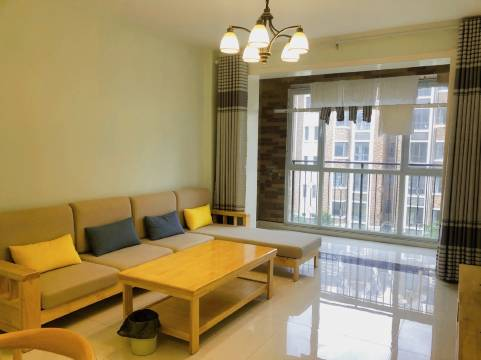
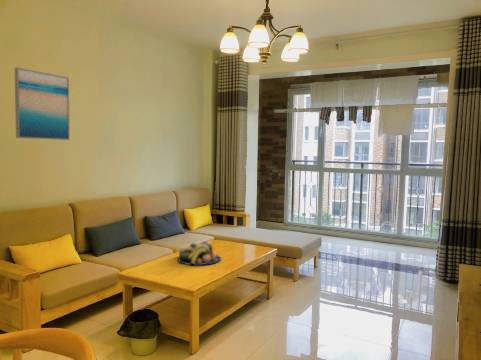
+ fruit bowl [177,241,222,266]
+ wall art [14,66,71,141]
